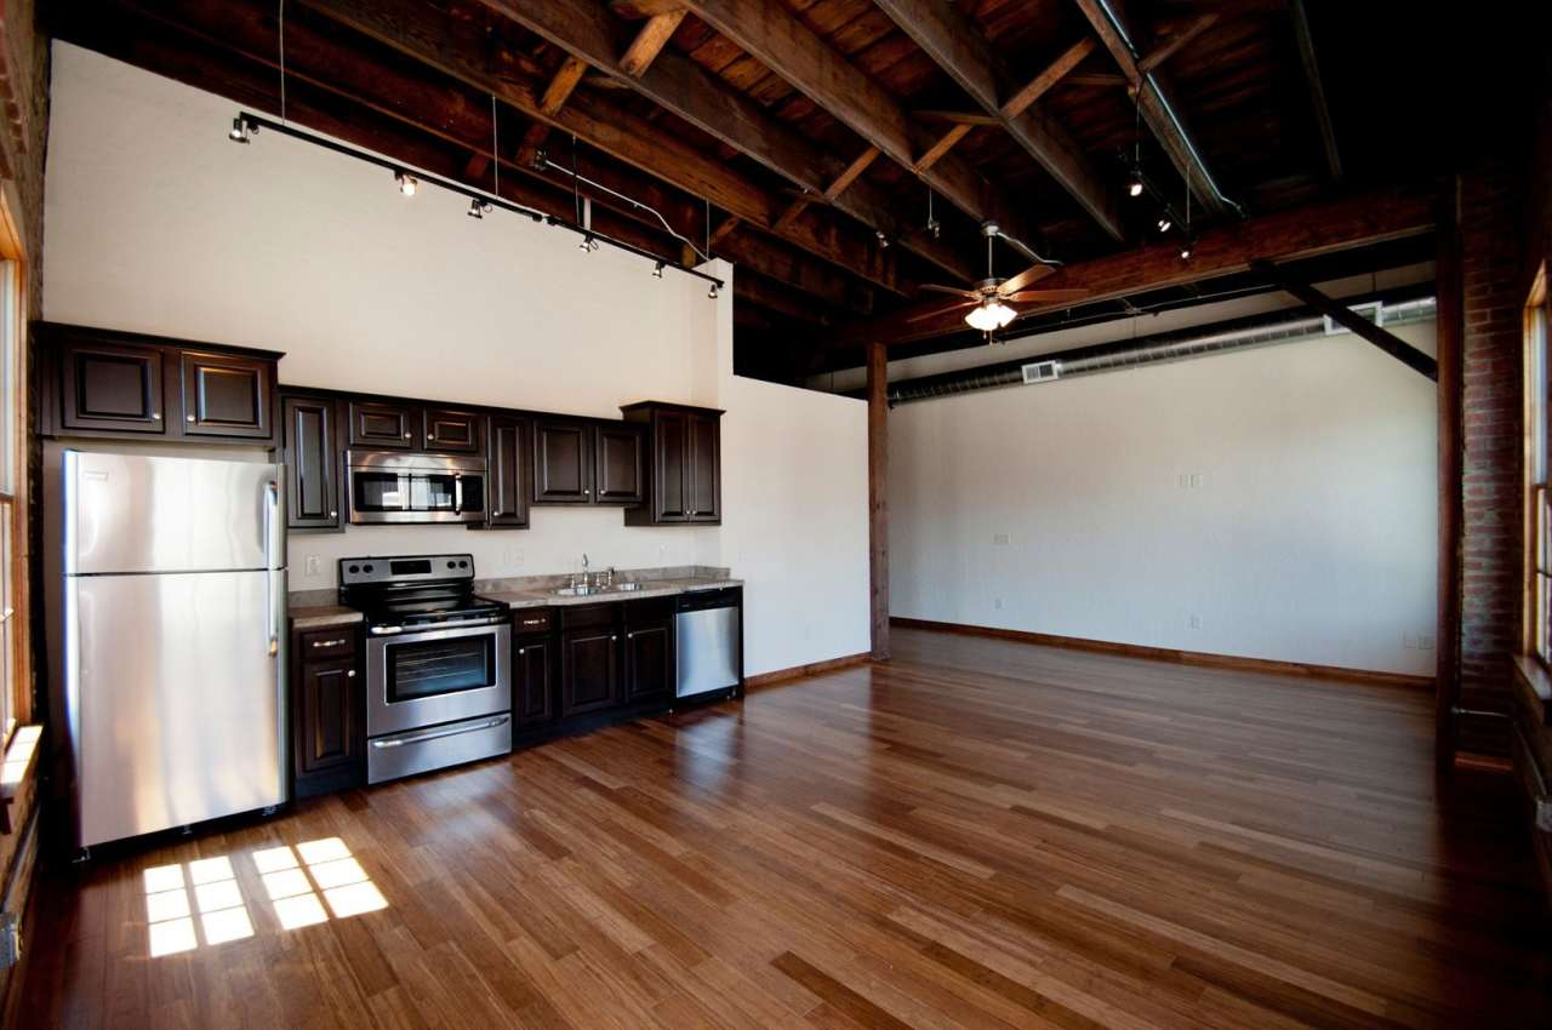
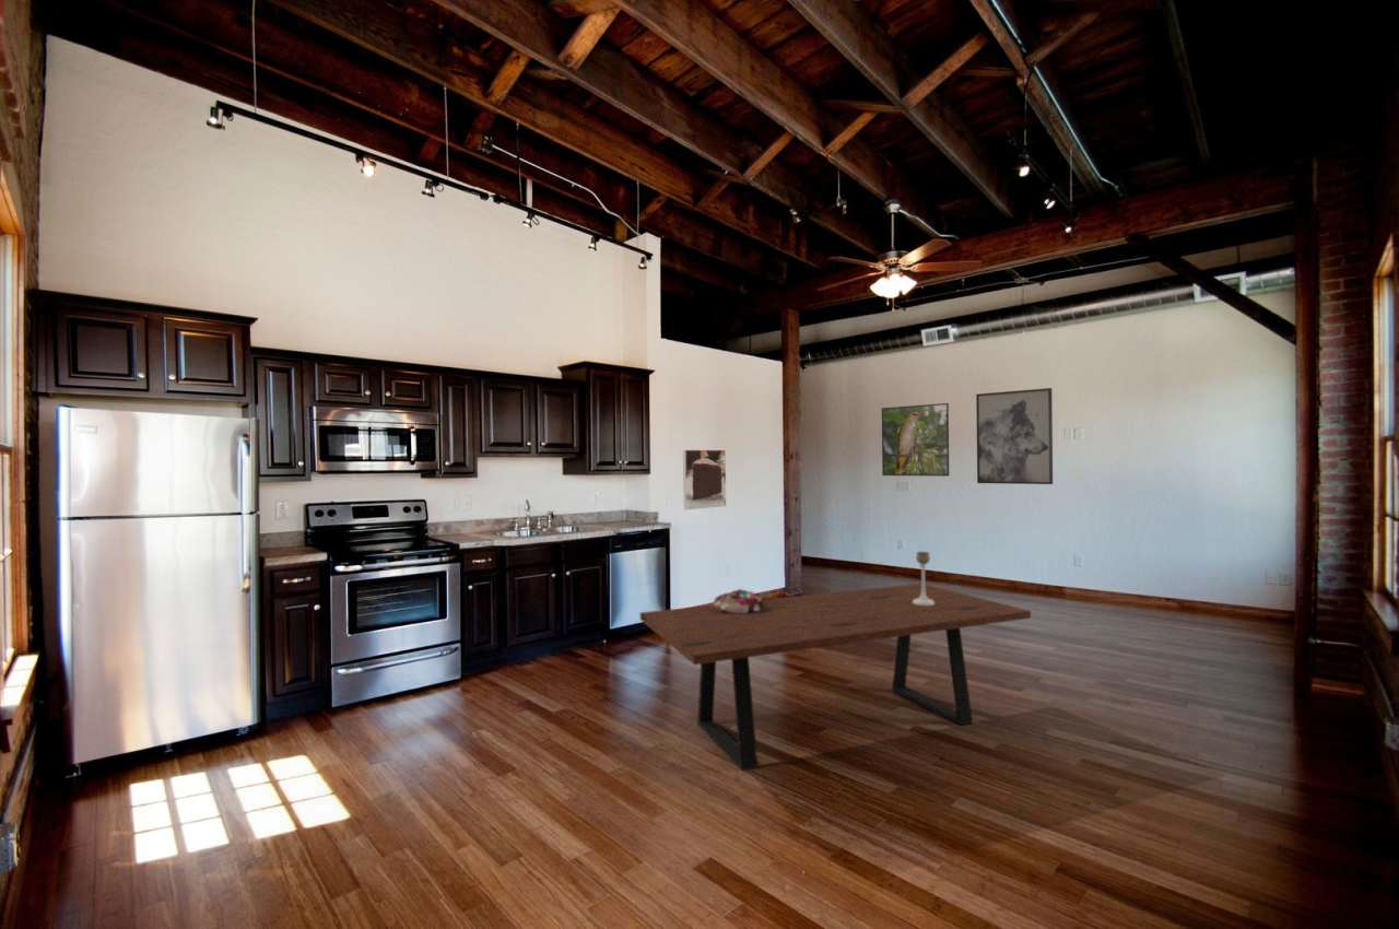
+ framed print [881,402,950,478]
+ dining table [639,583,1032,772]
+ candle holder [913,551,934,605]
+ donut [713,588,764,613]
+ wall art [975,387,1054,485]
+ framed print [682,449,727,510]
